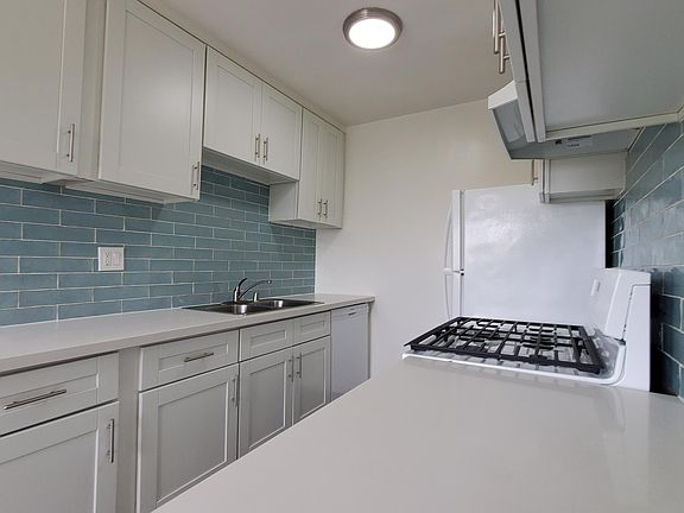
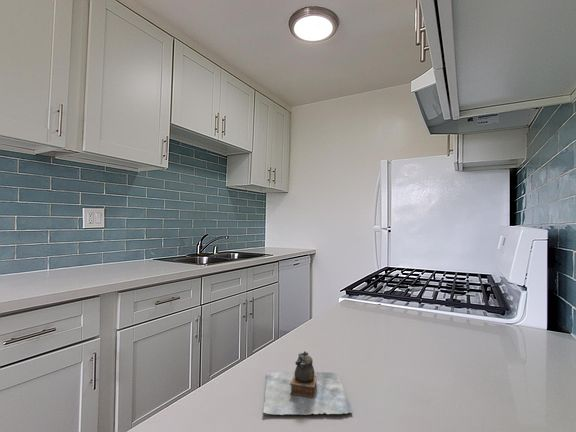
+ teapot [262,350,353,416]
